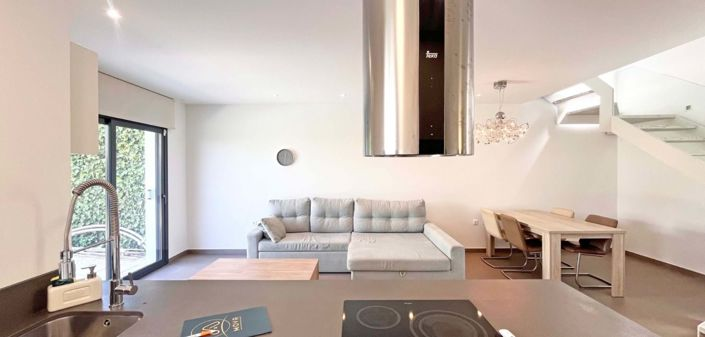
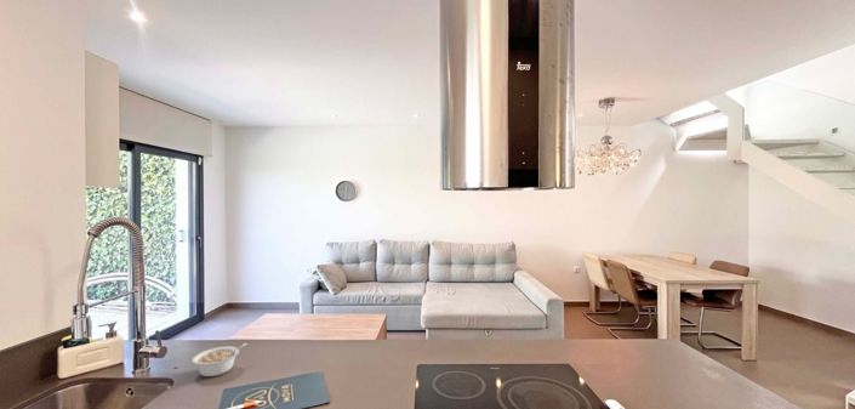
+ legume [190,342,247,377]
